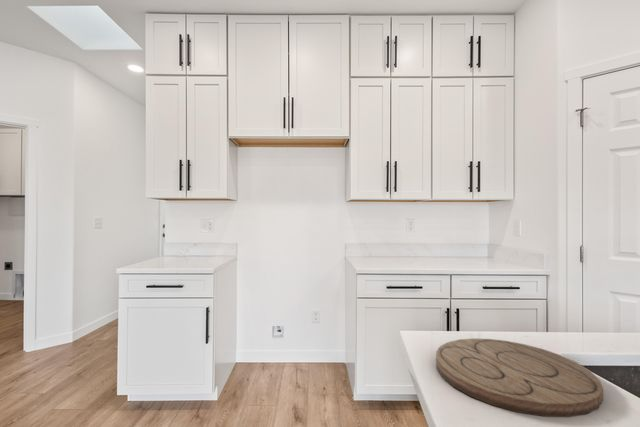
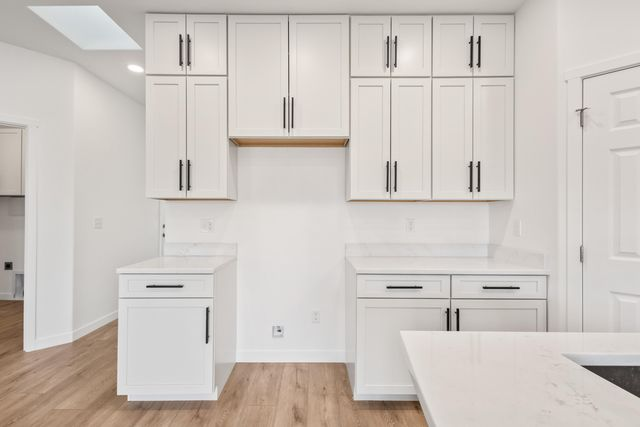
- cutting board [435,337,604,418]
